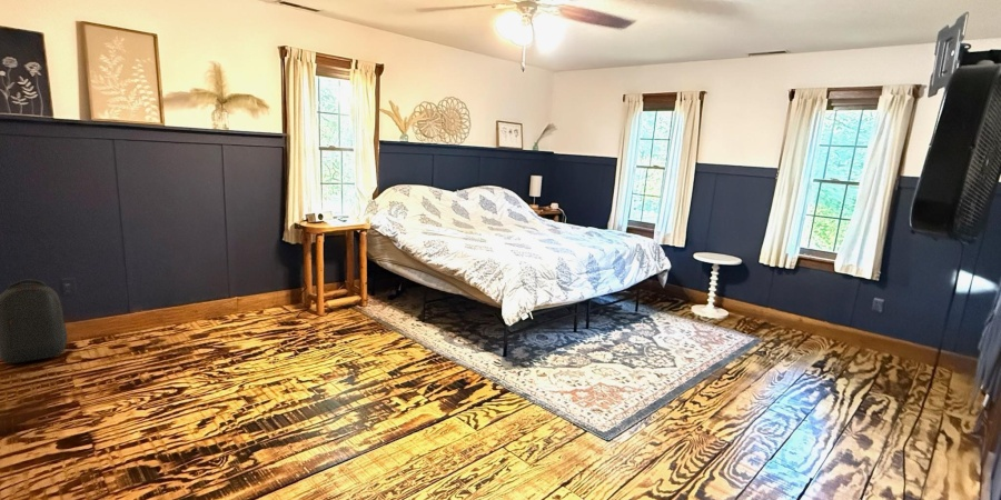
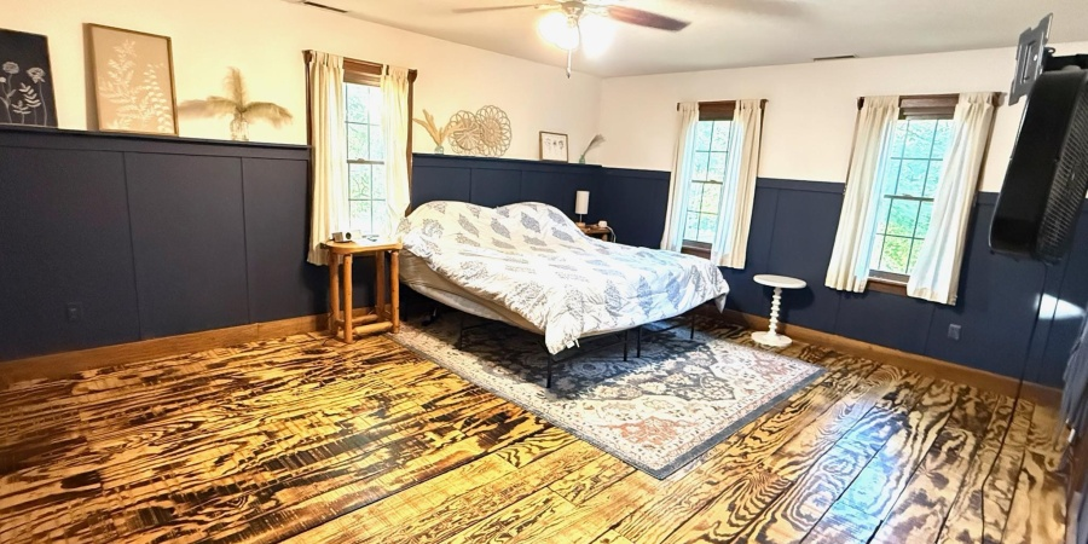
- backpack [0,279,68,364]
